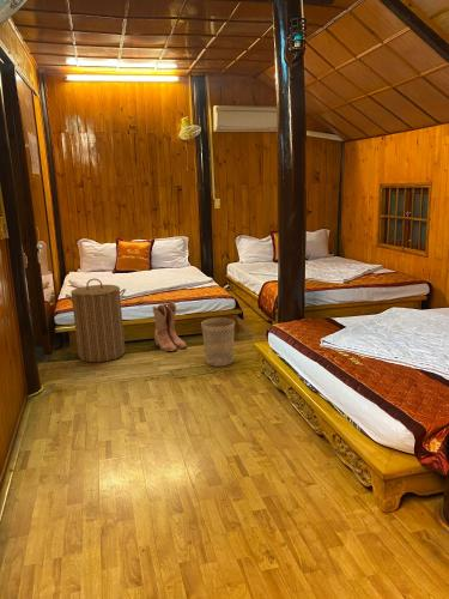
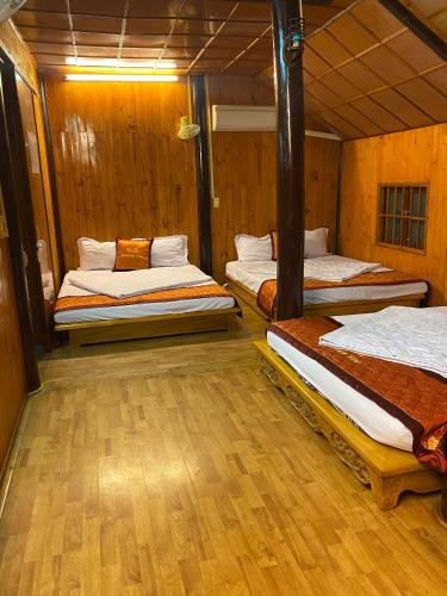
- boots [151,301,188,352]
- laundry hamper [65,278,127,363]
- wastebasket [200,316,236,368]
